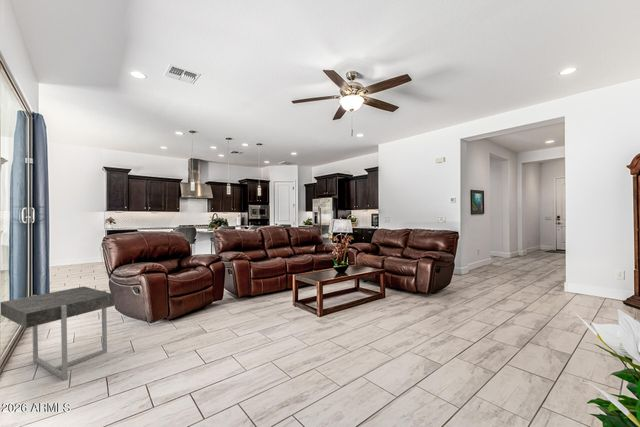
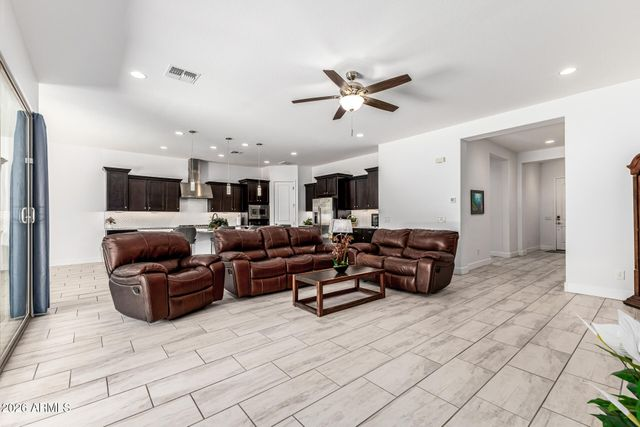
- side table [0,285,115,381]
